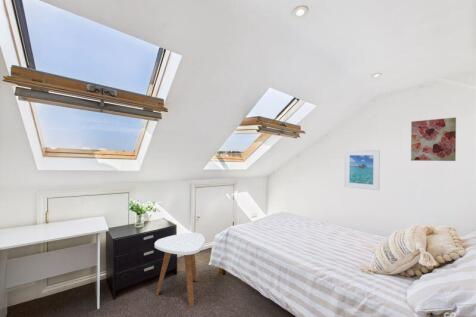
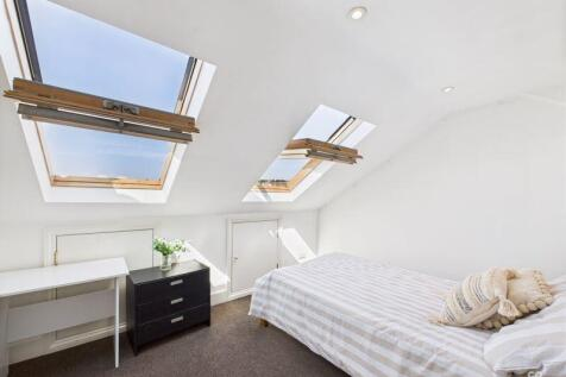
- side table [154,232,205,308]
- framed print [343,149,381,191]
- wall art [410,116,457,162]
